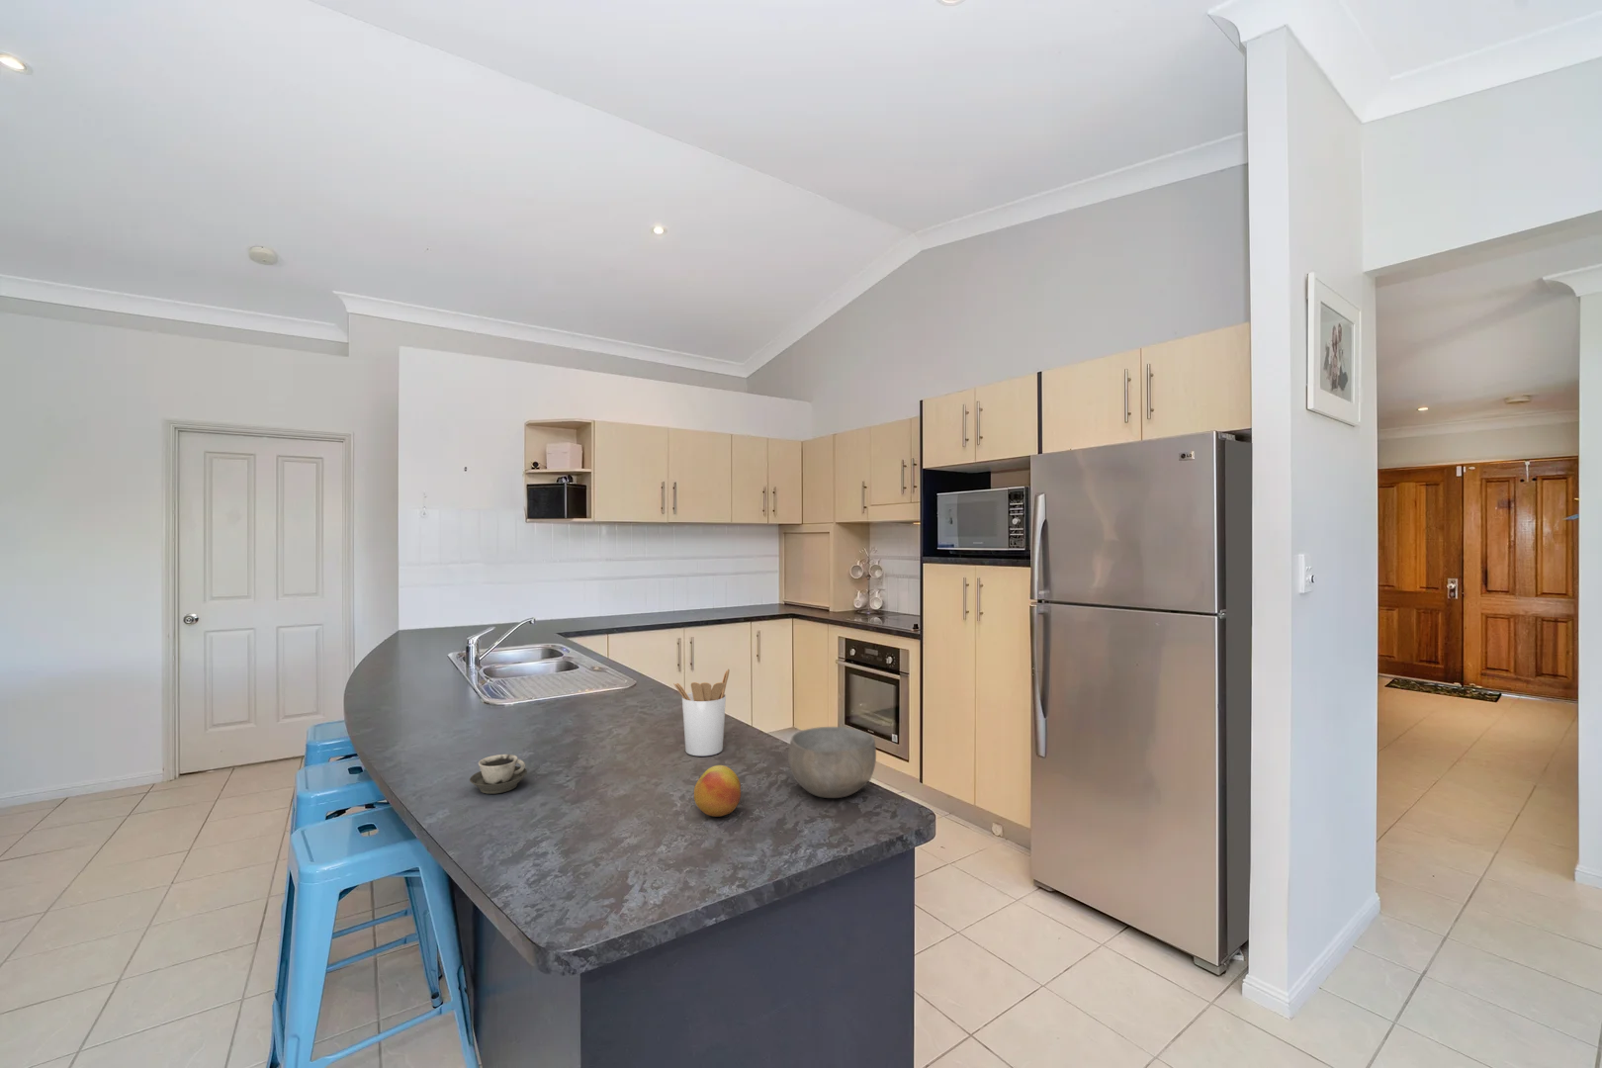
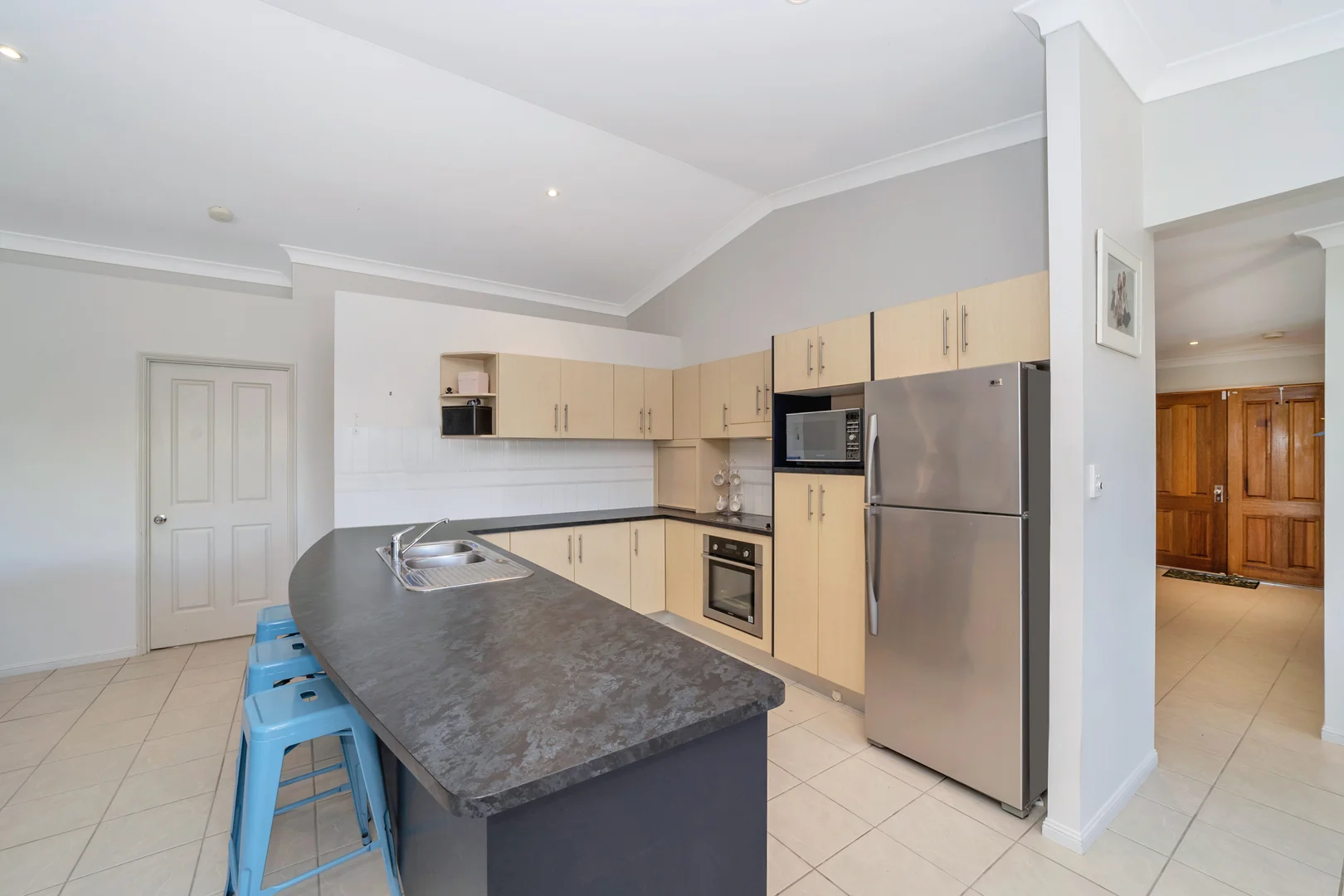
- cup [468,753,528,795]
- bowl [787,726,877,799]
- utensil holder [672,669,729,757]
- fruit [694,764,741,818]
